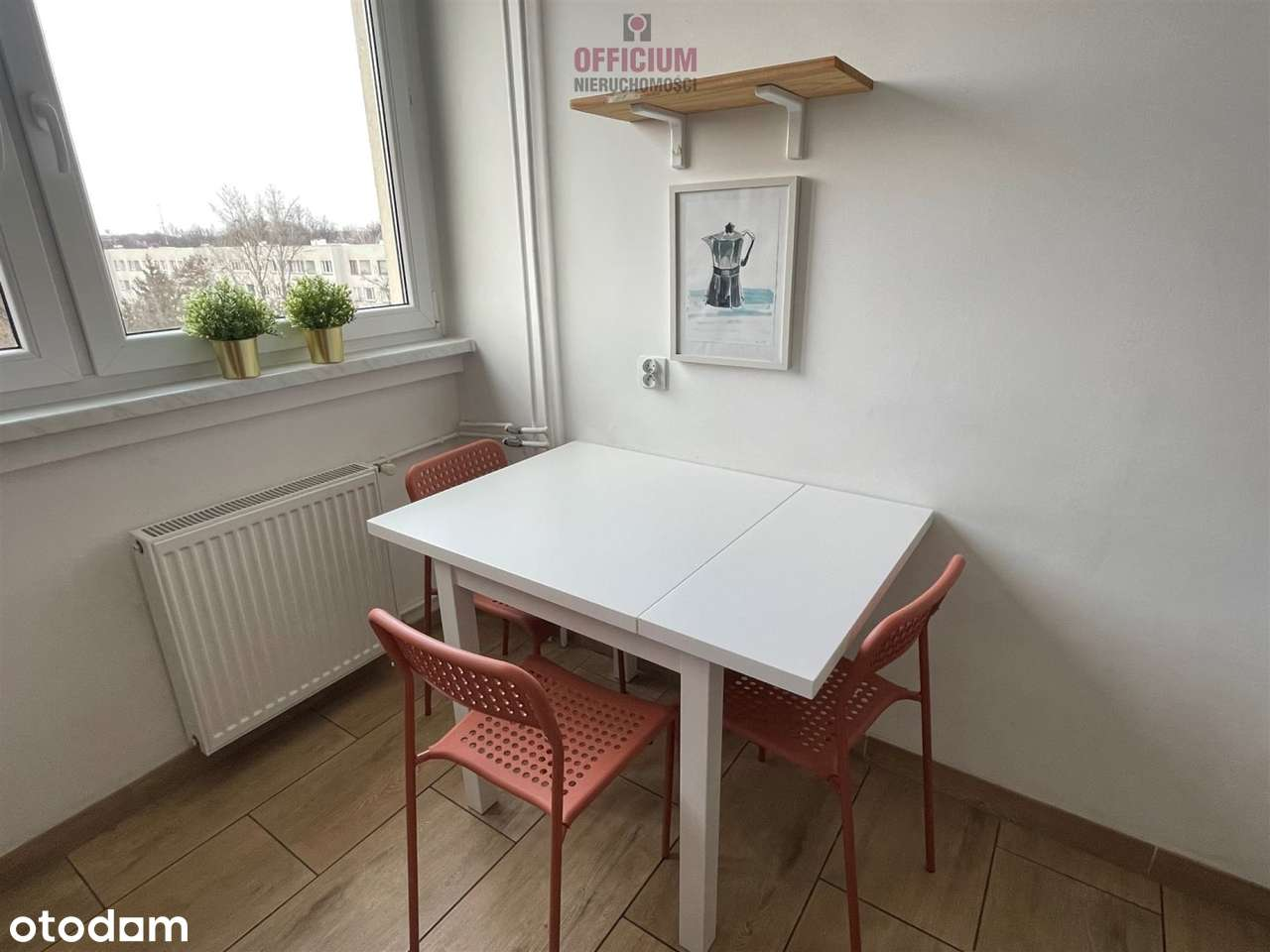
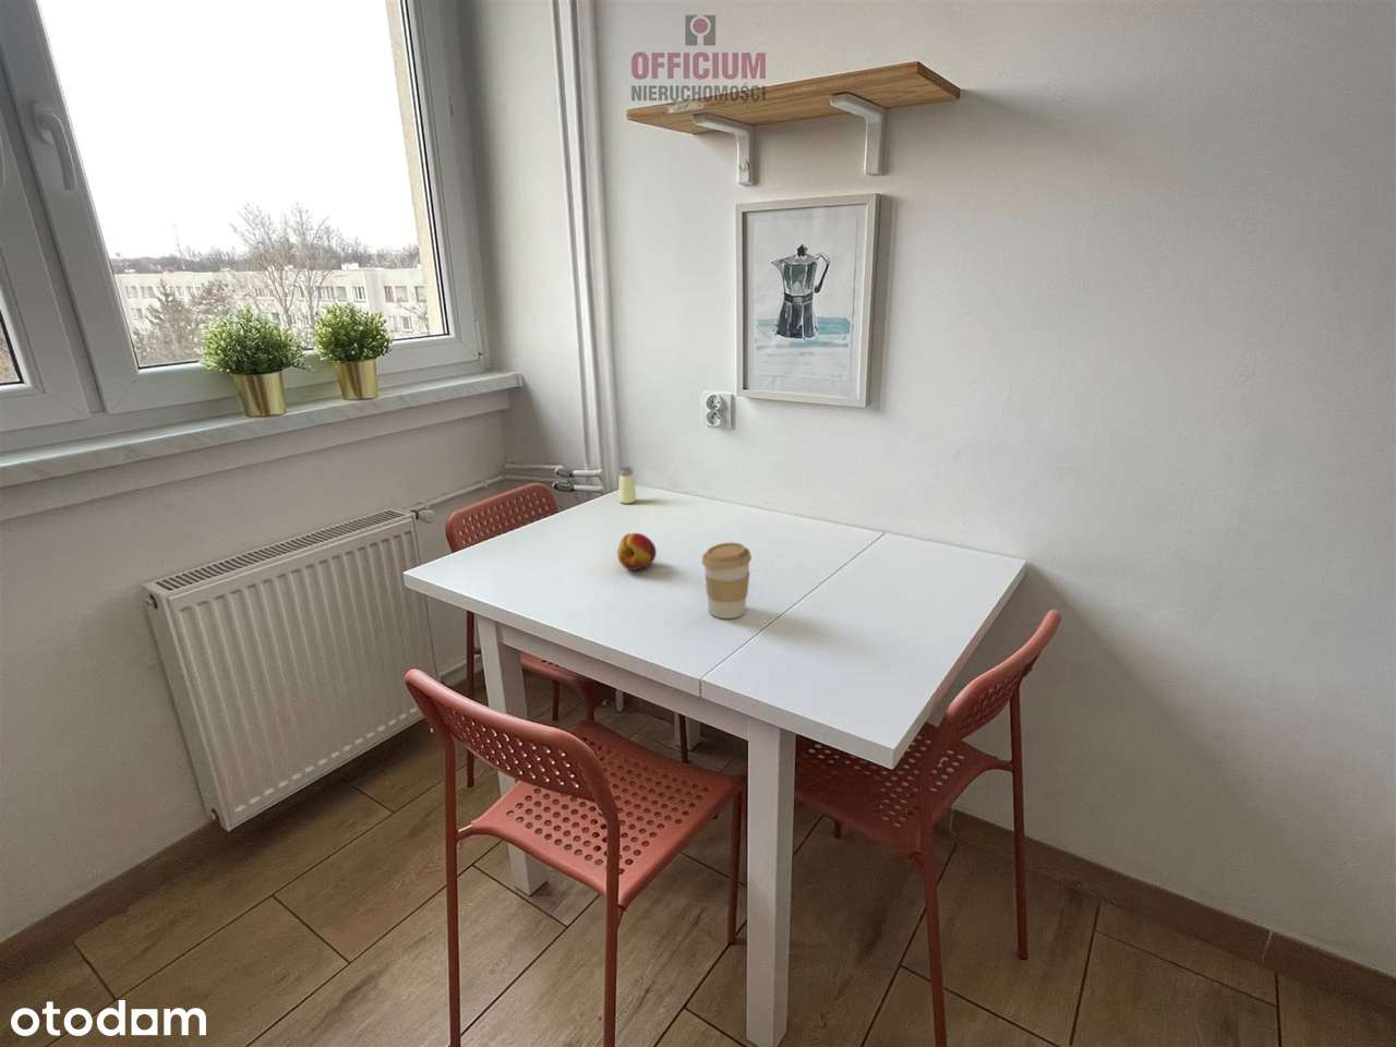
+ saltshaker [618,465,636,505]
+ fruit [617,532,657,572]
+ coffee cup [701,541,753,619]
